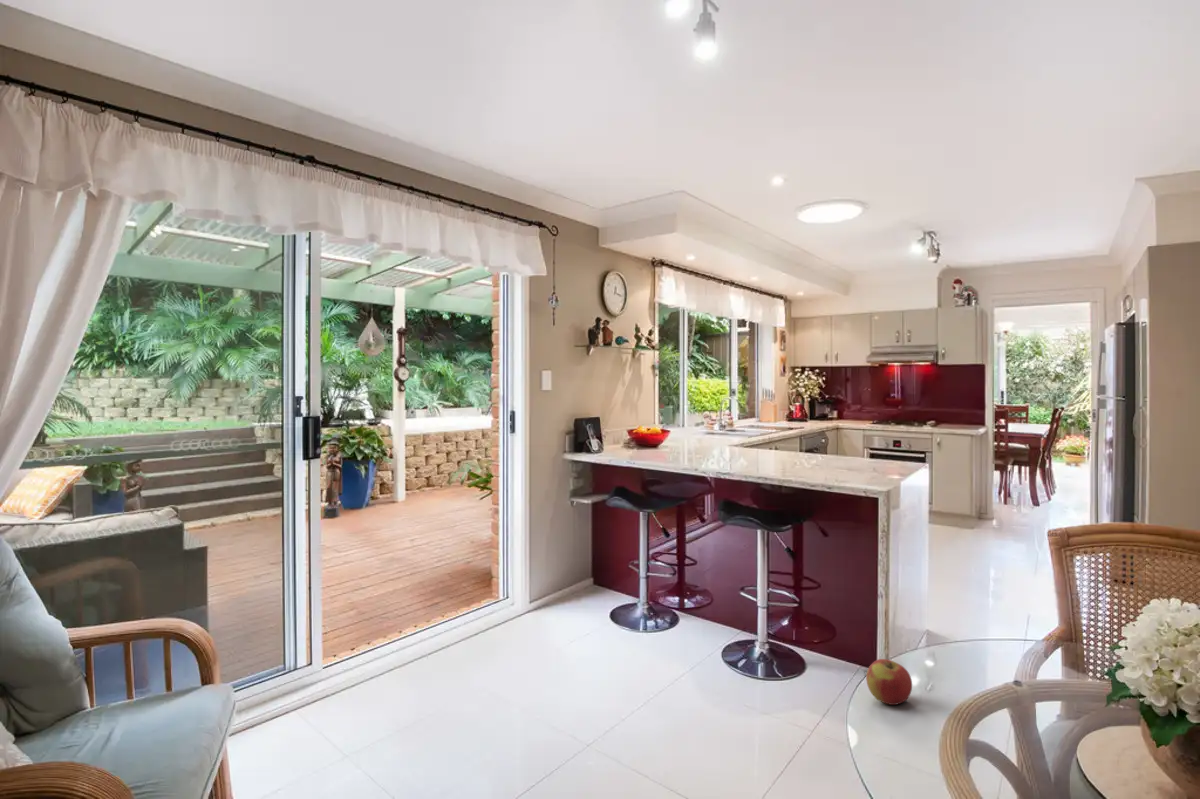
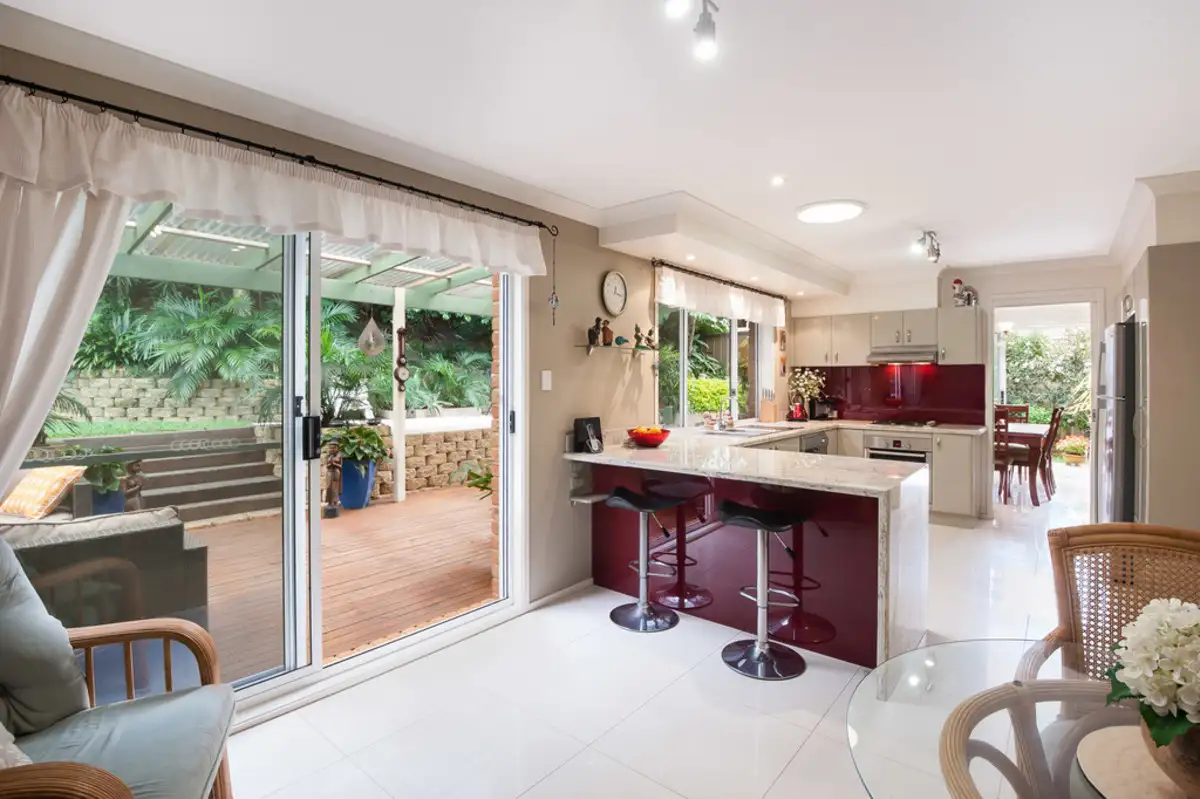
- apple [865,658,913,706]
